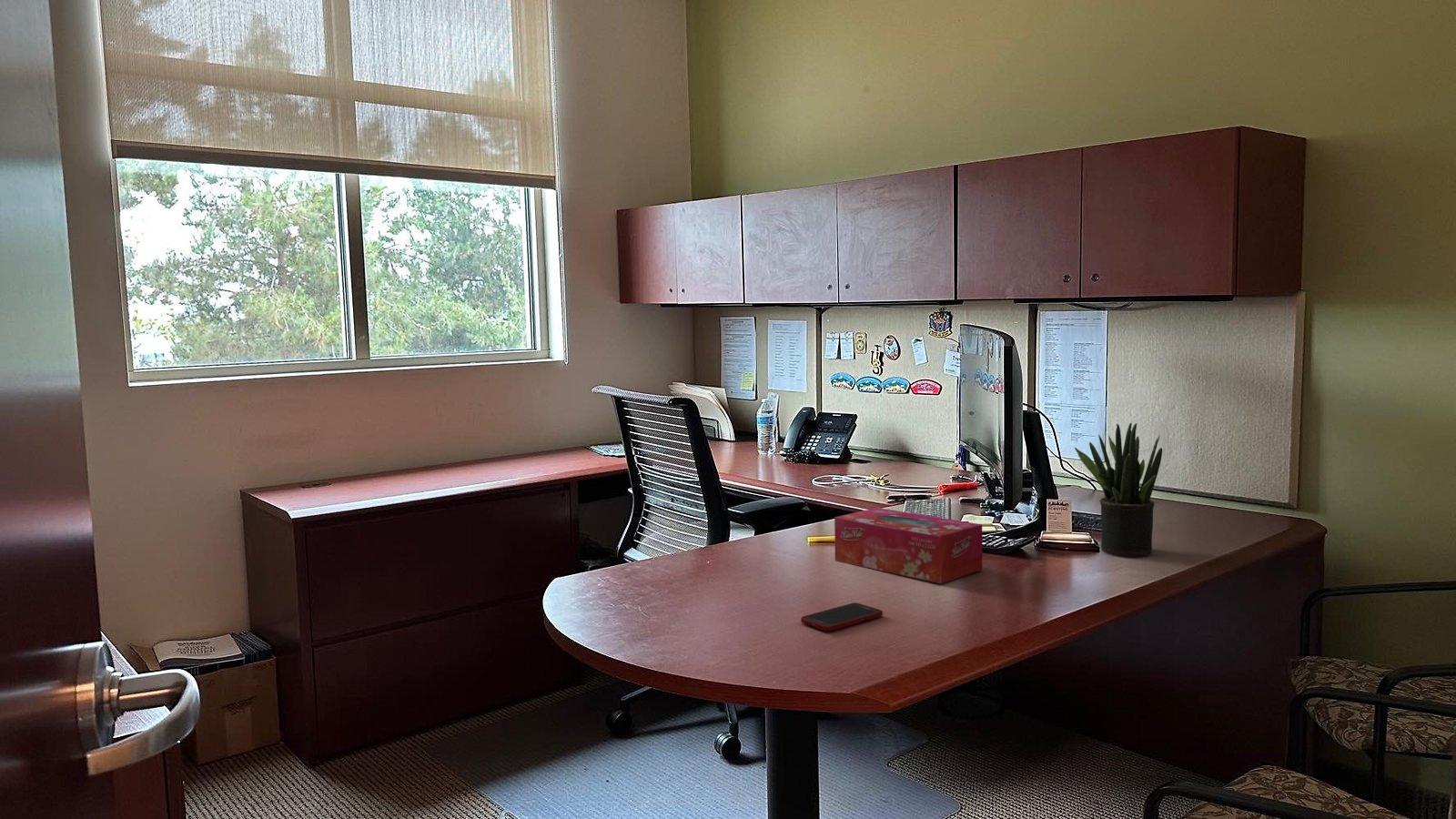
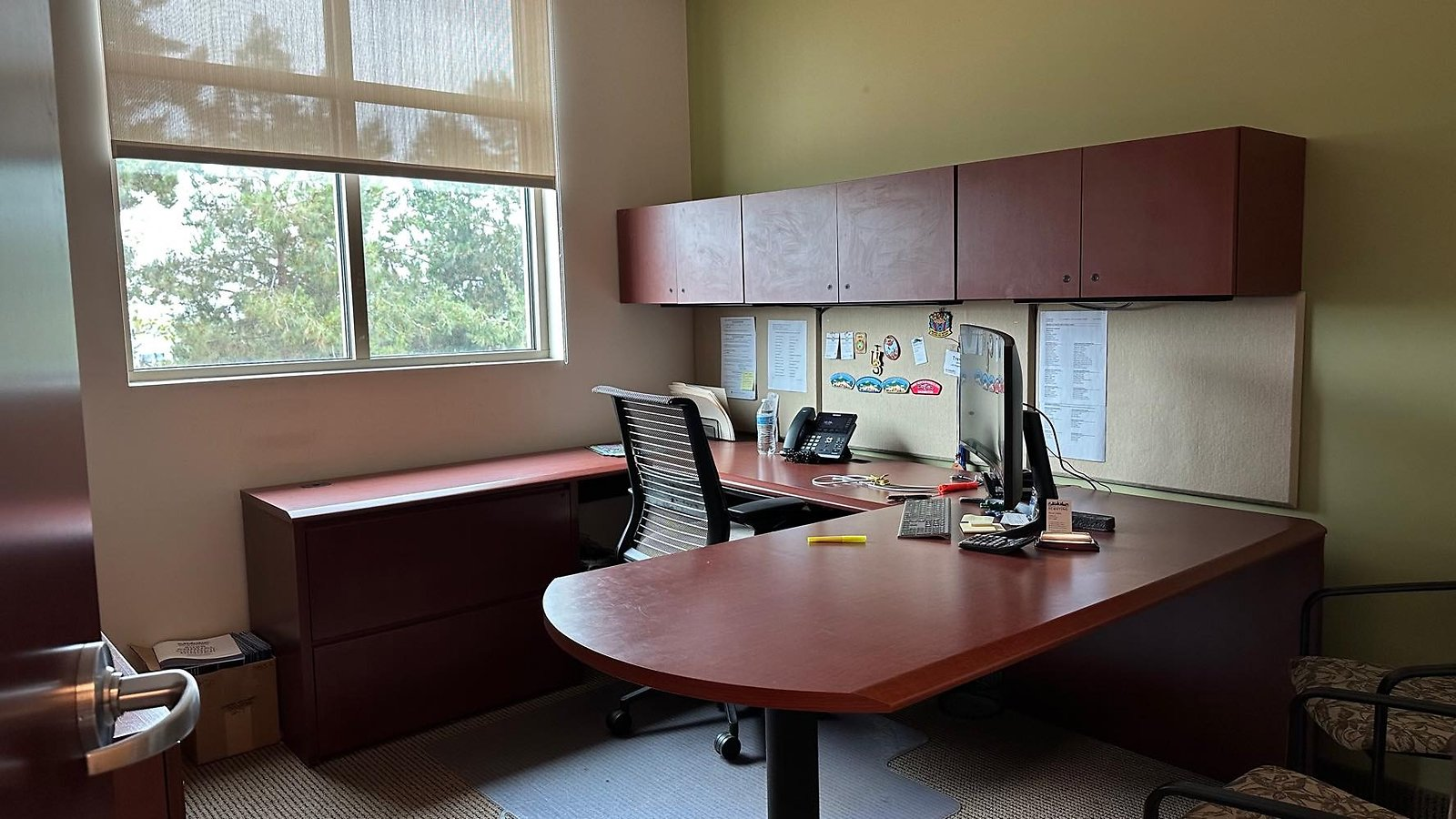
- potted plant [1074,422,1163,557]
- tissue box [834,507,983,584]
- cell phone [800,602,884,632]
